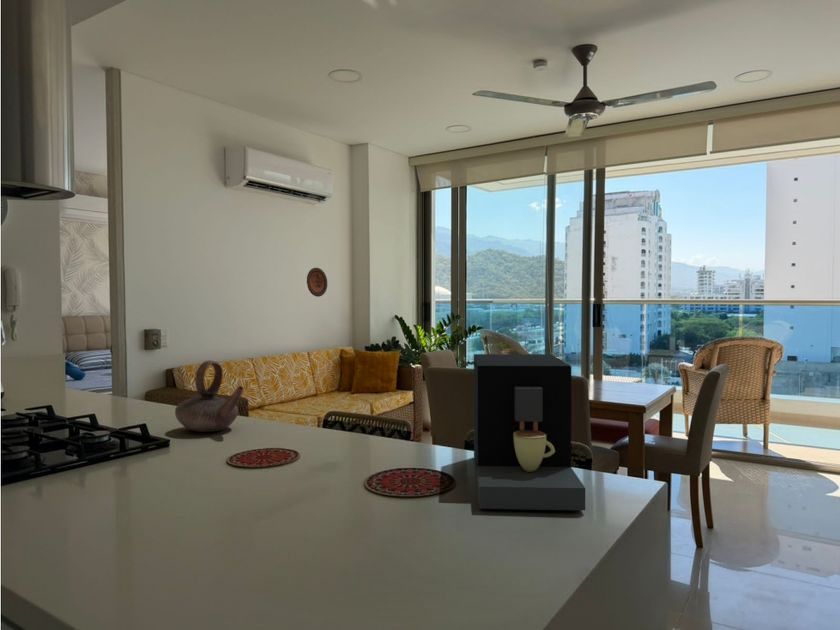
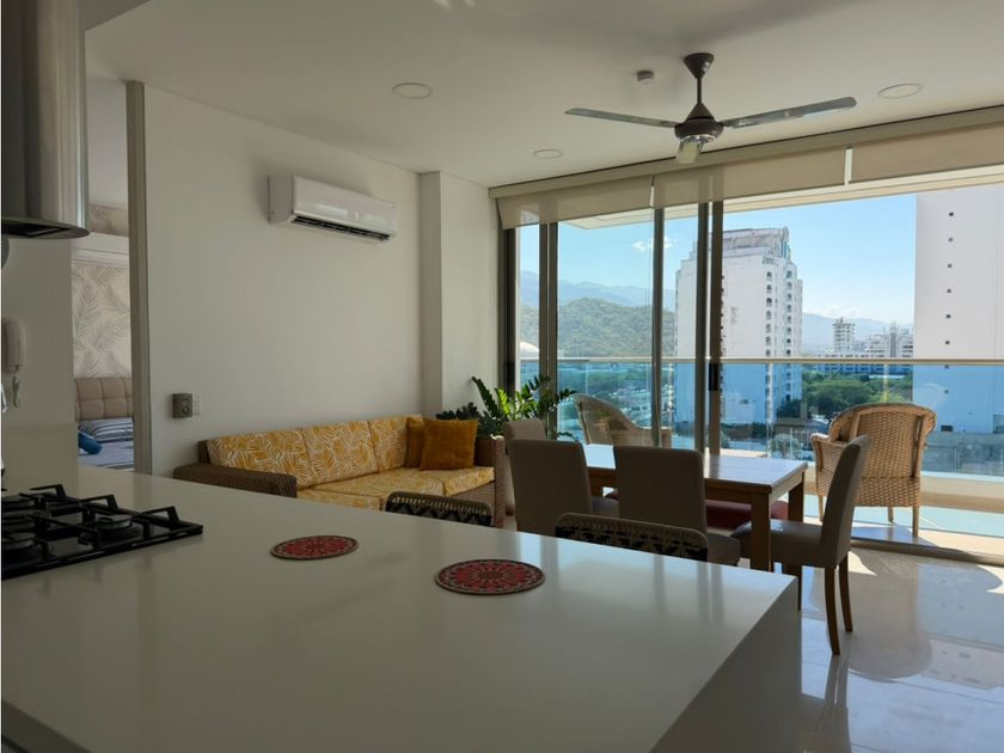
- teapot [174,359,245,433]
- coffee maker [473,353,586,511]
- decorative plate [306,267,328,298]
